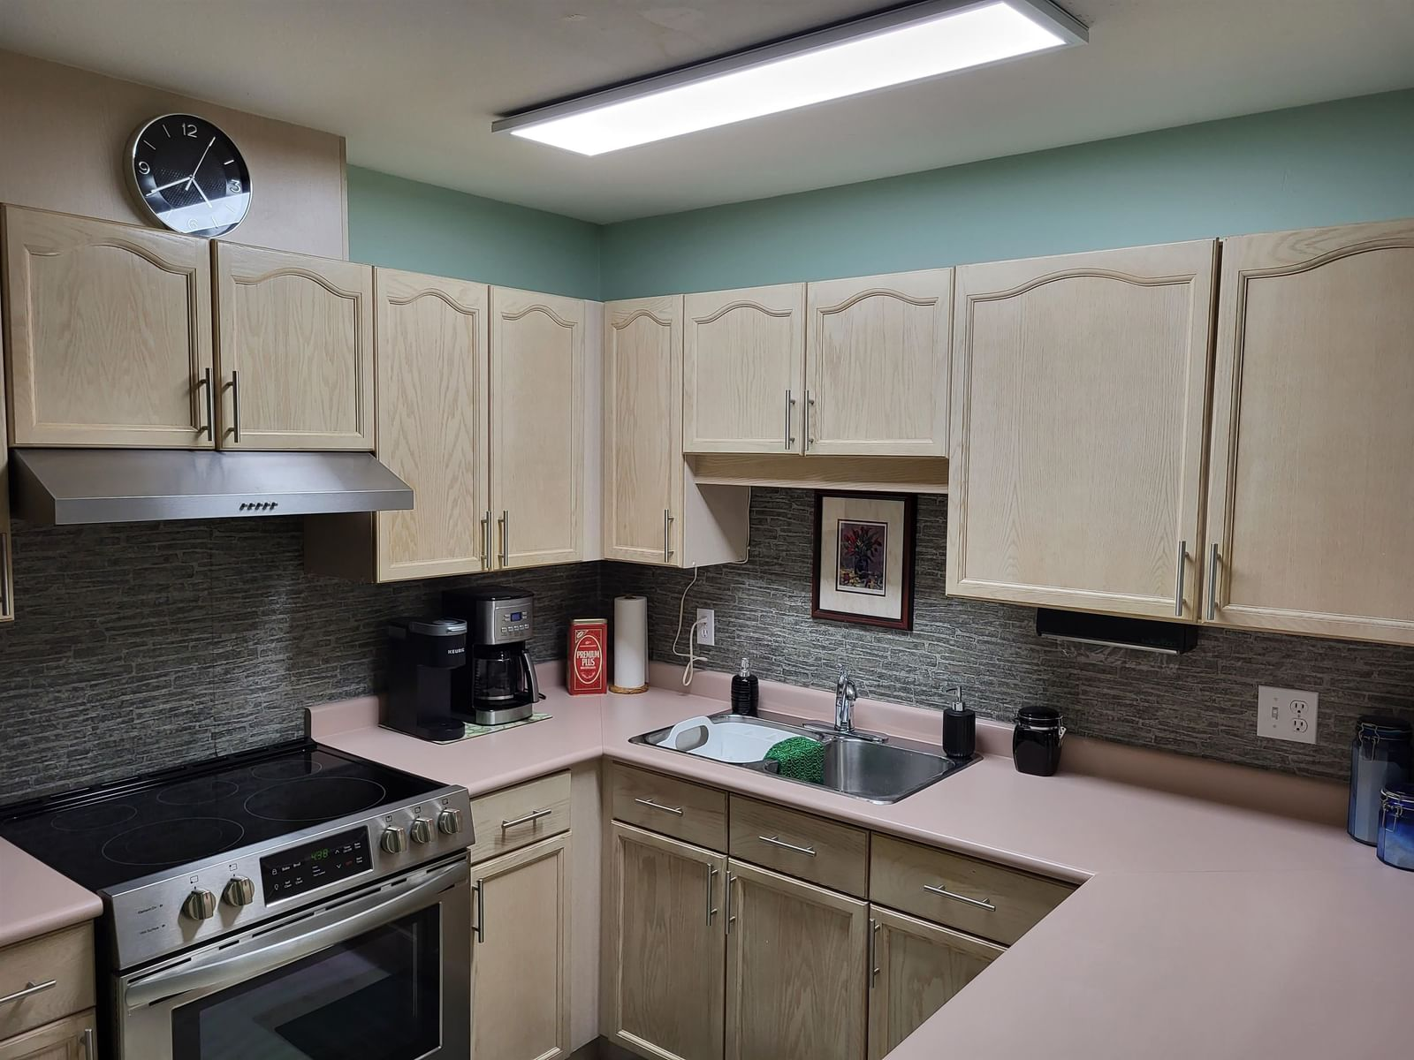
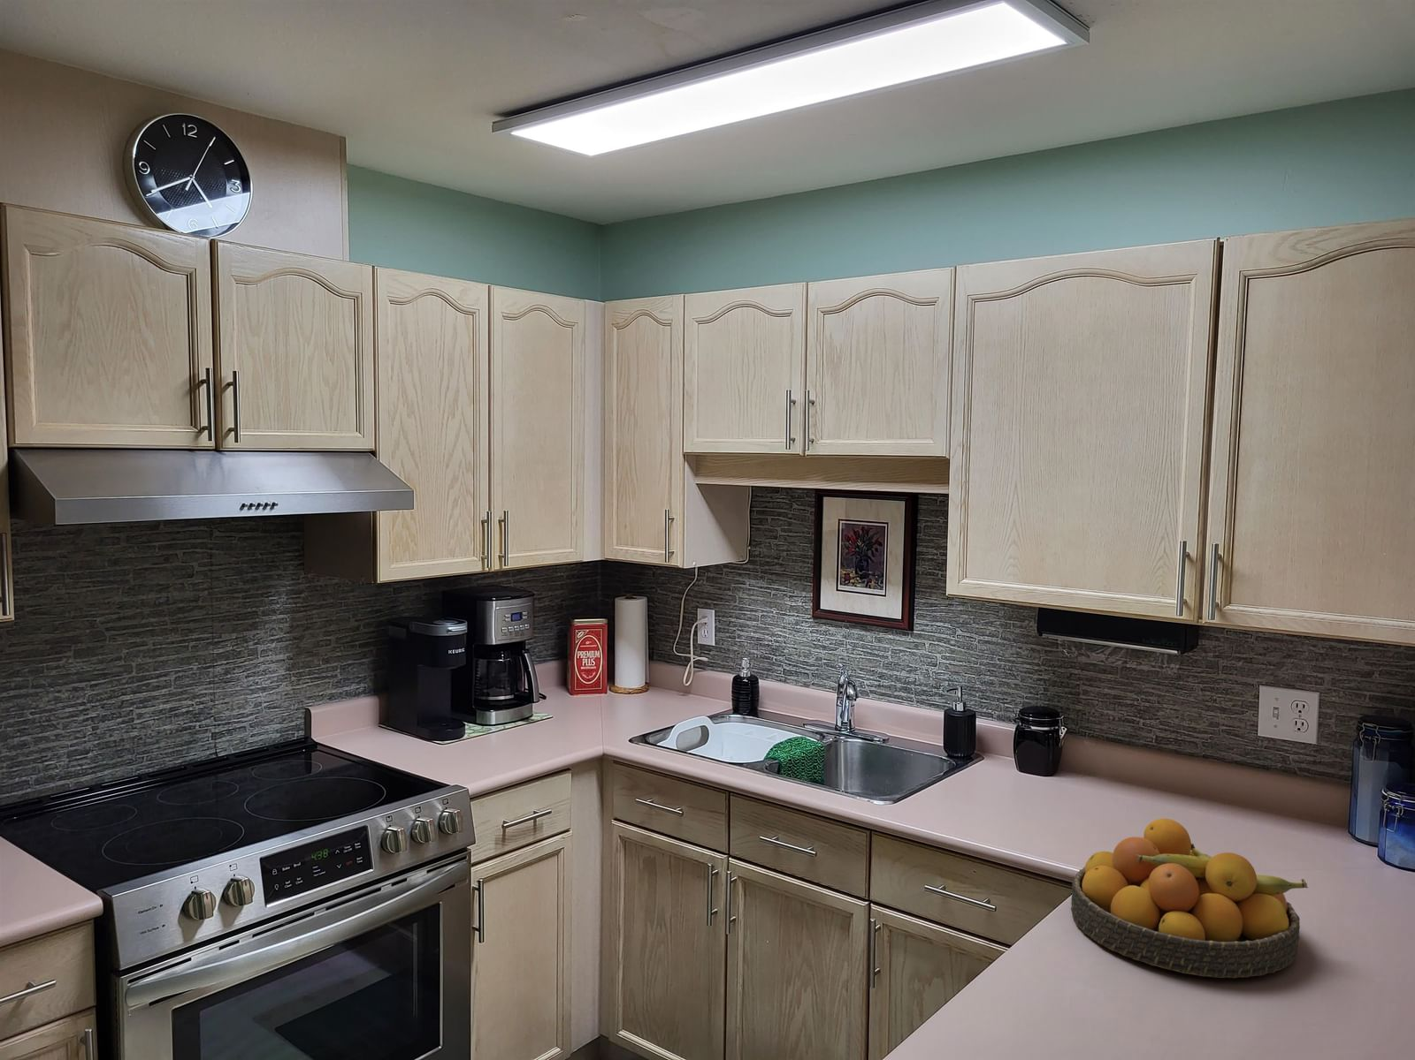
+ fruit bowl [1070,818,1309,979]
